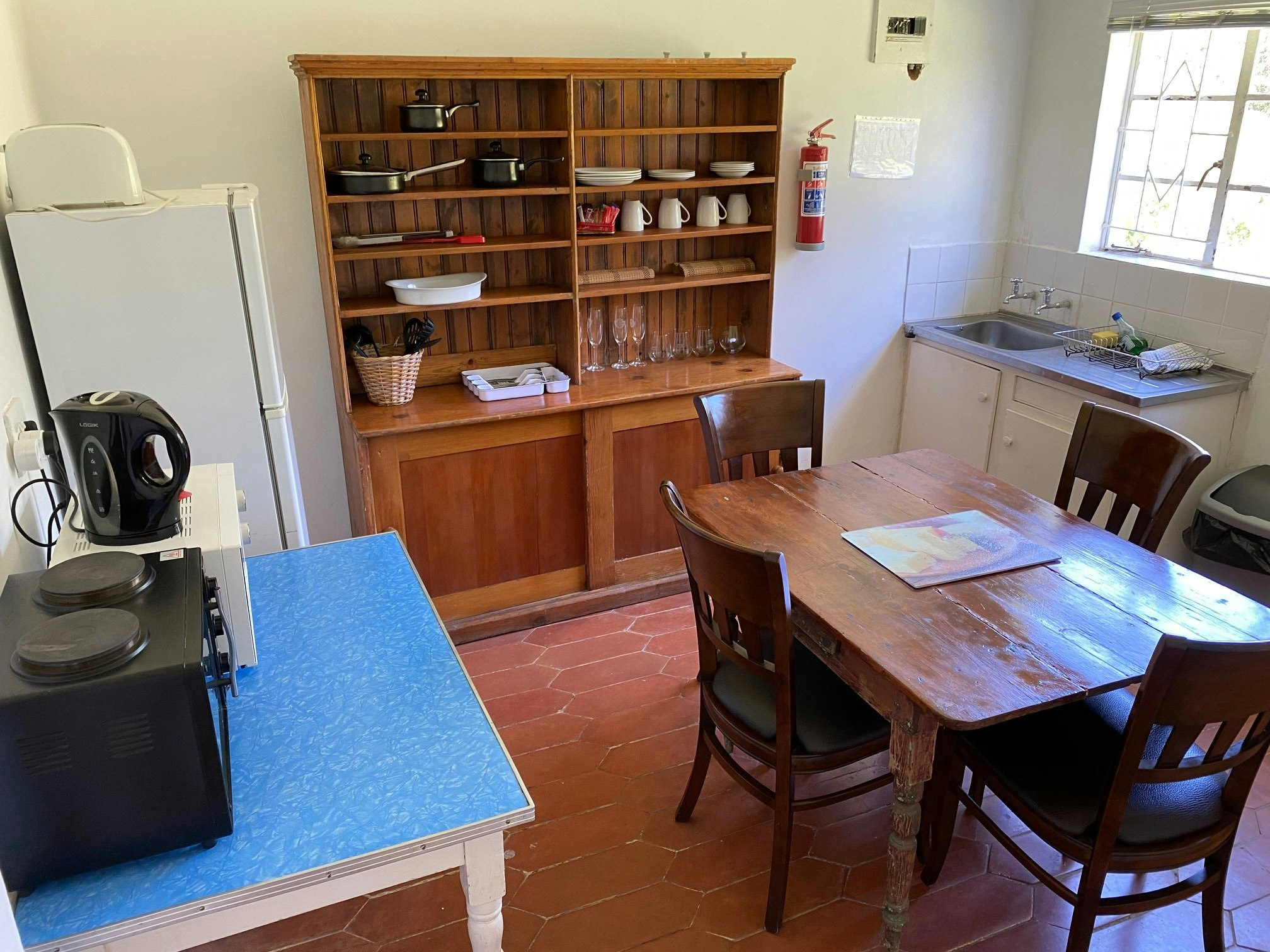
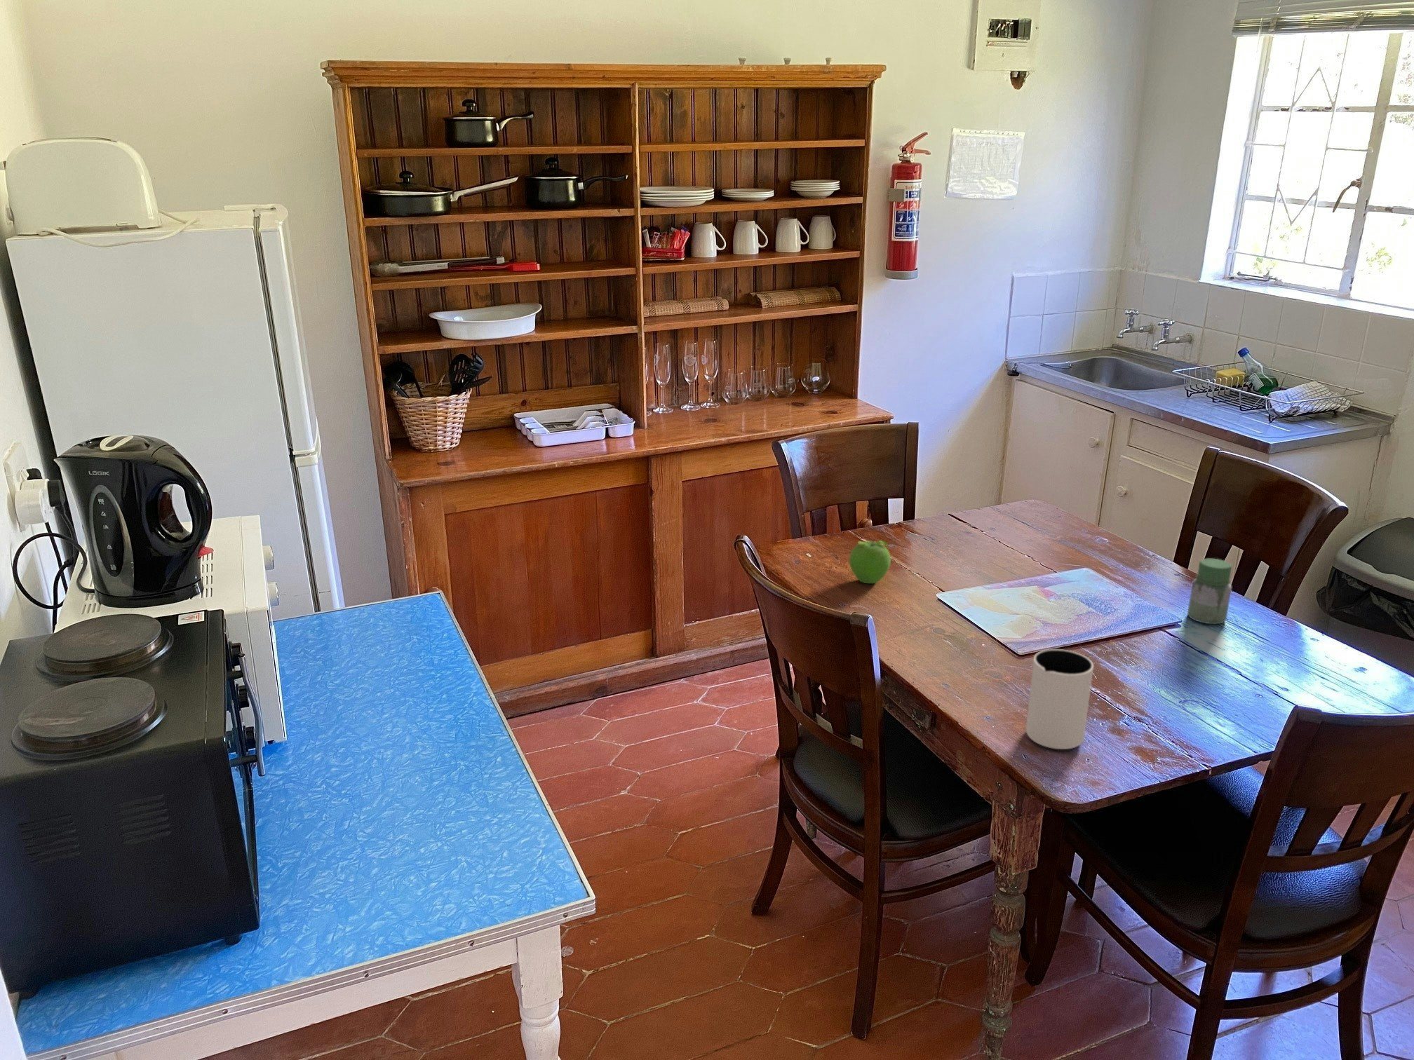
+ fruit [848,537,892,583]
+ jar [1187,558,1233,625]
+ pitcher [1025,648,1094,750]
